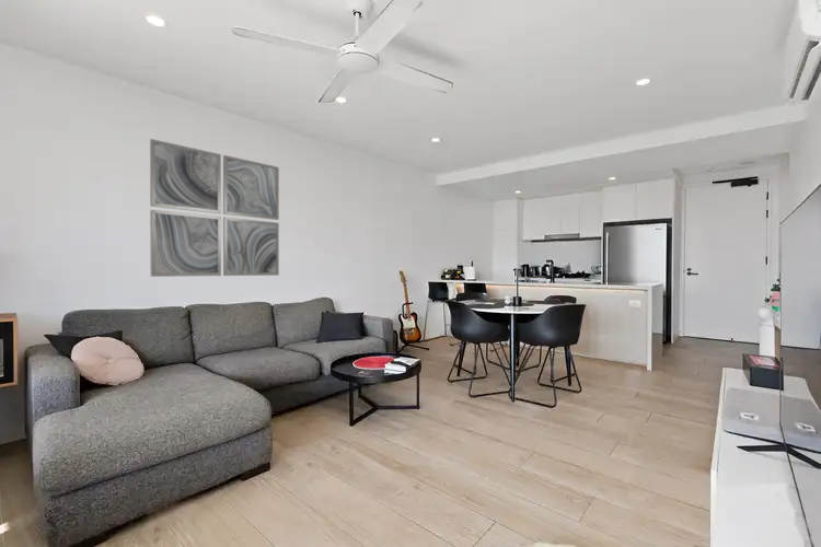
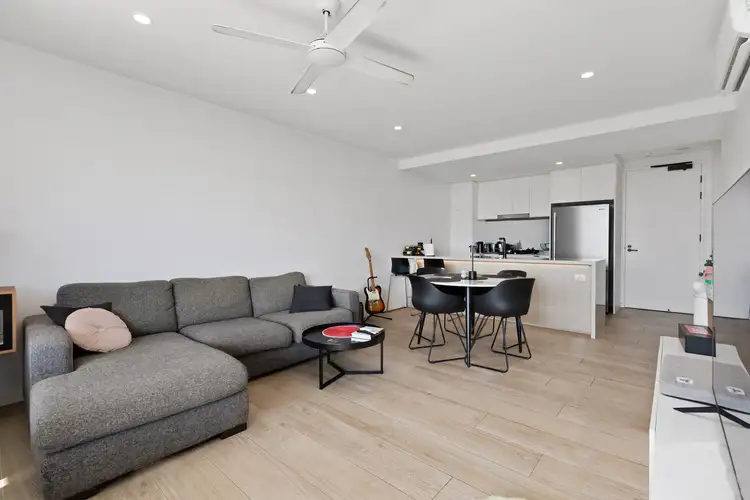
- wall art [149,138,280,278]
